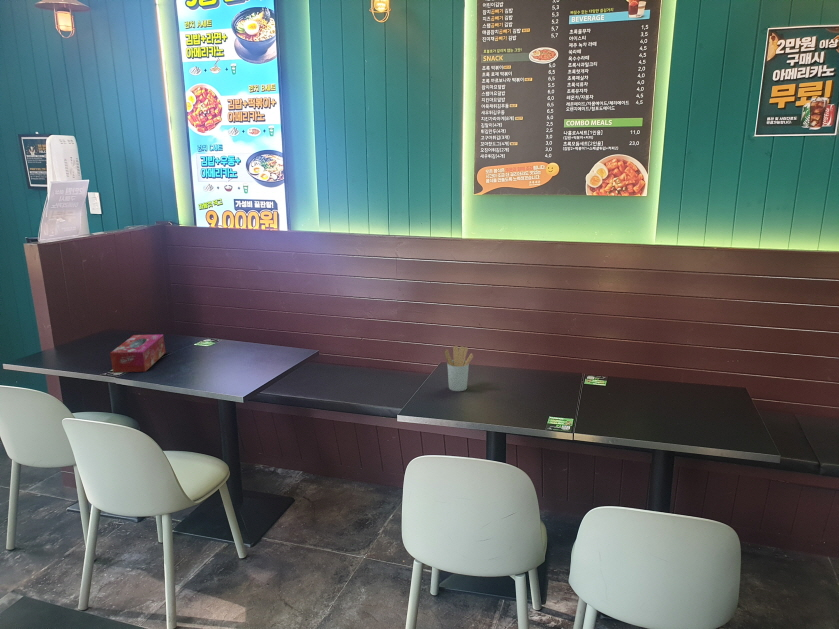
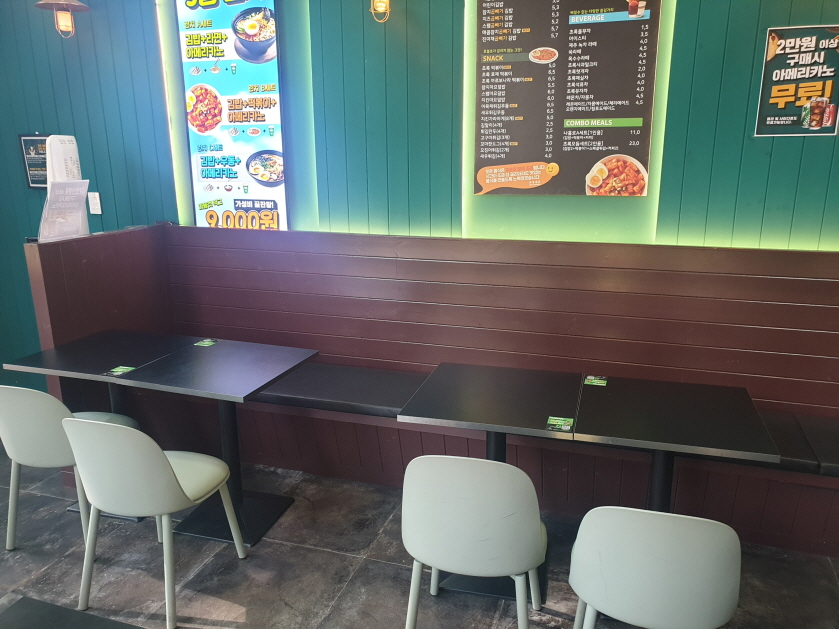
- tissue box [109,334,166,373]
- utensil holder [444,345,474,392]
